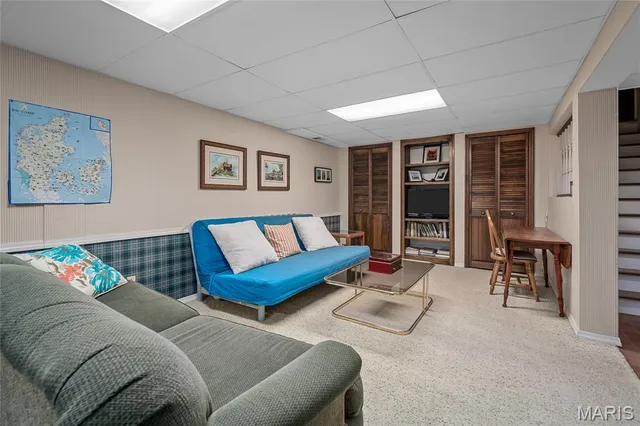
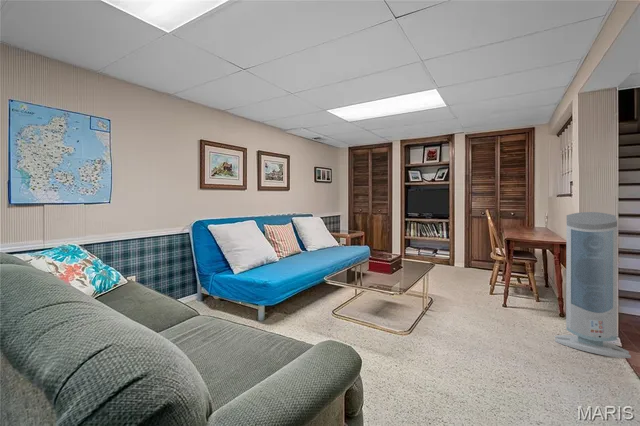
+ air purifier [554,211,632,359]
